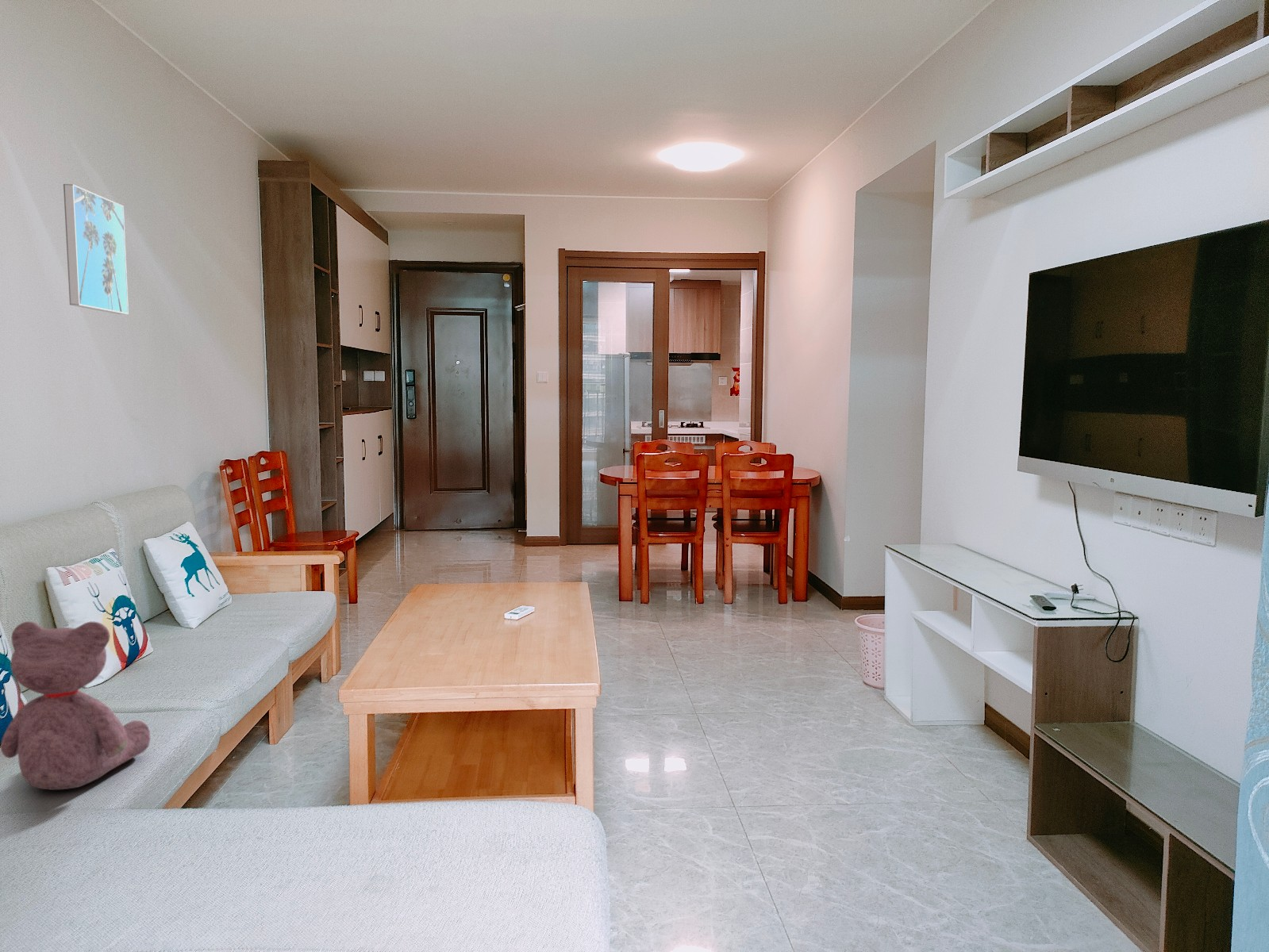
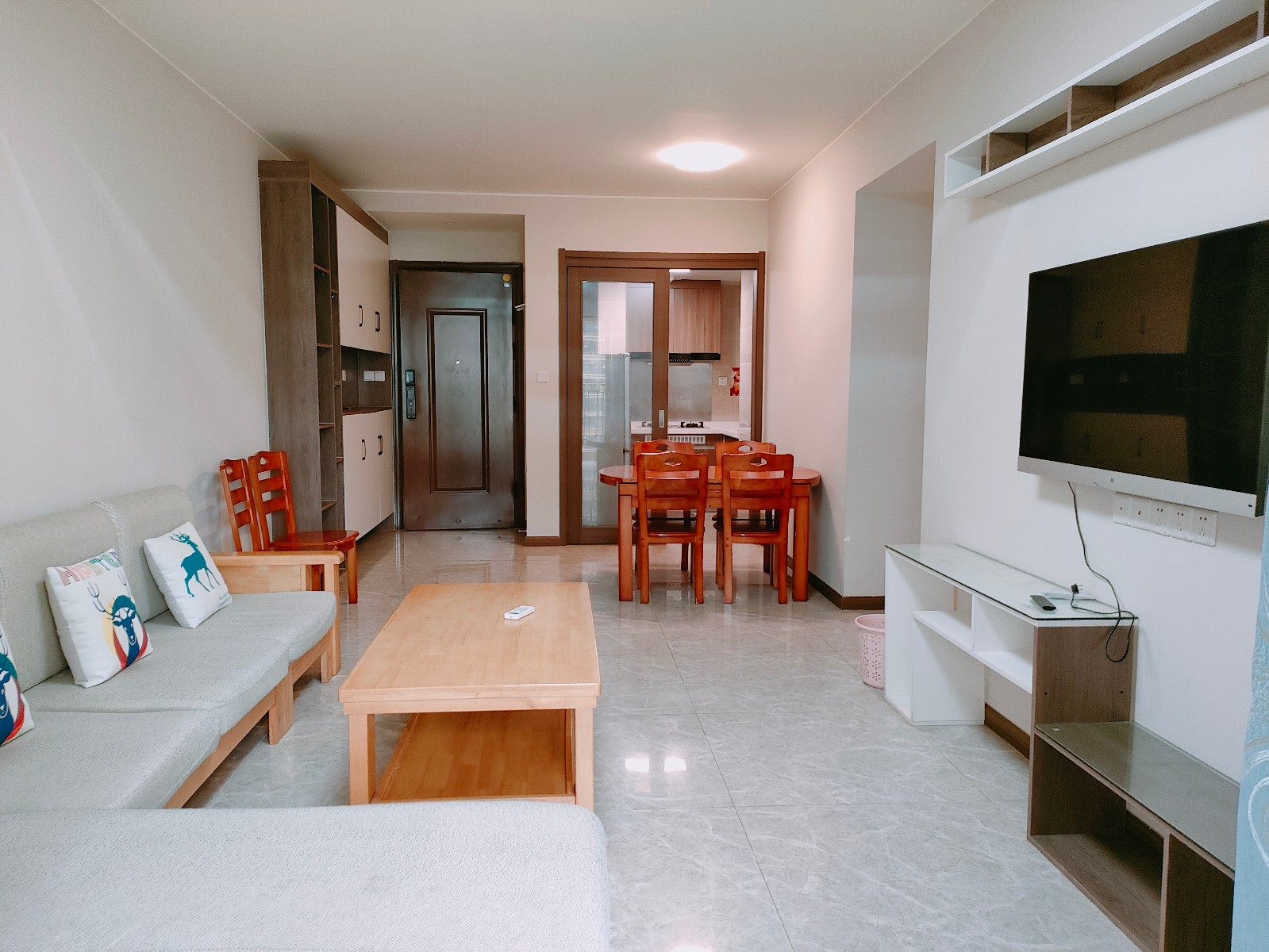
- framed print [63,183,129,315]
- teddy bear [0,621,151,791]
